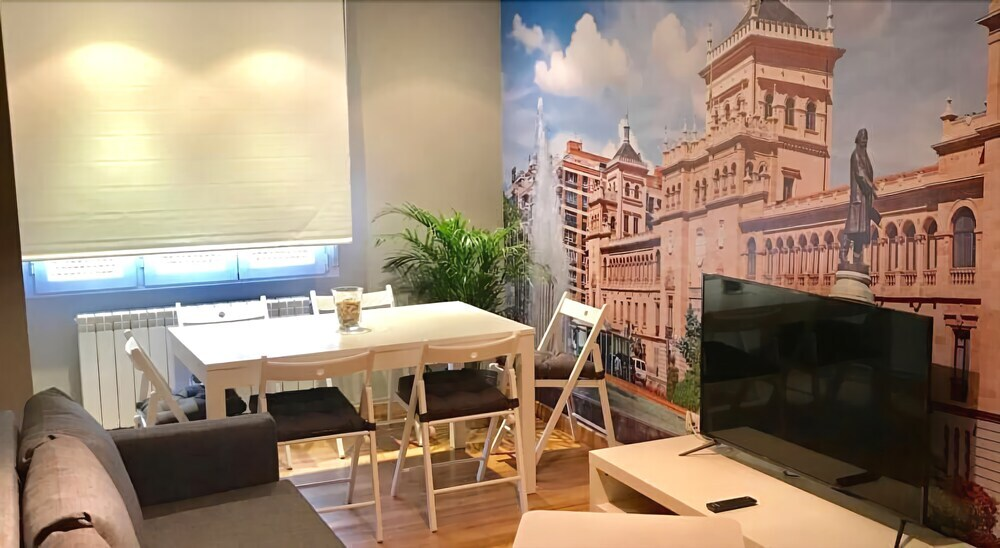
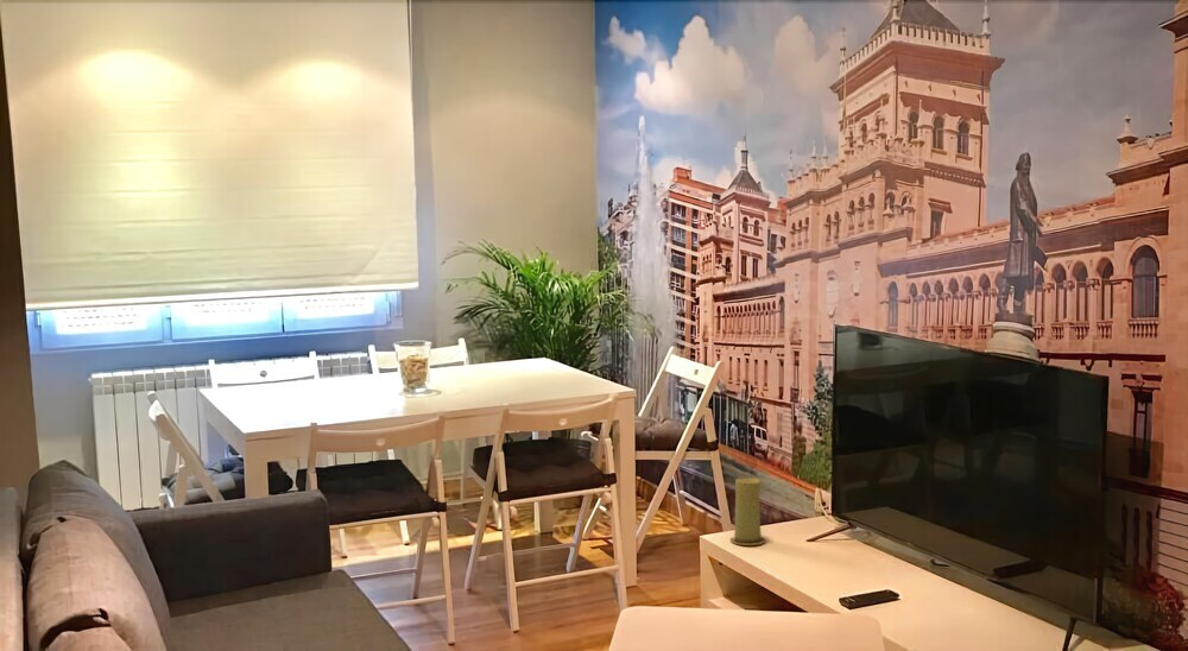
+ candle [728,478,766,546]
